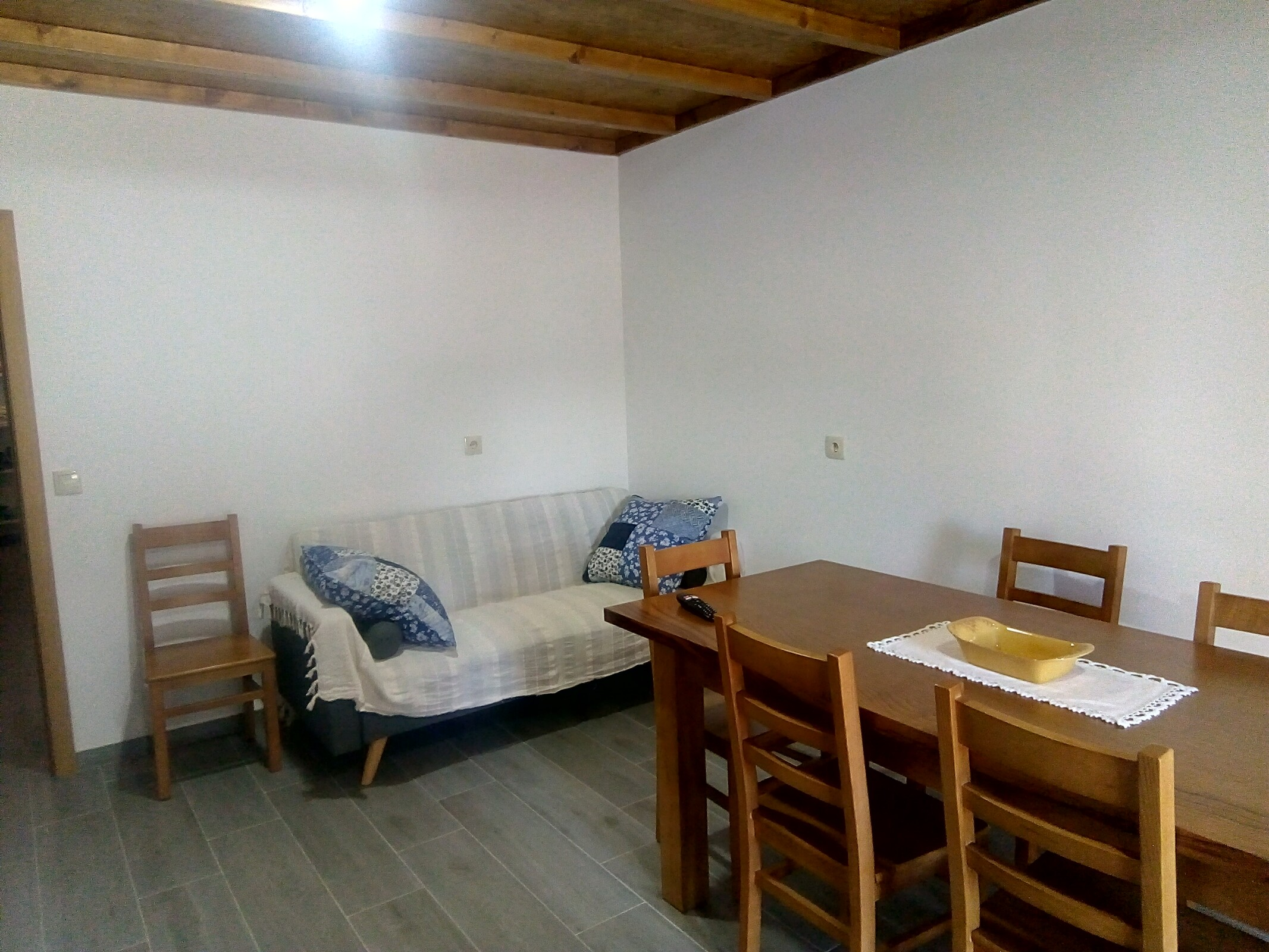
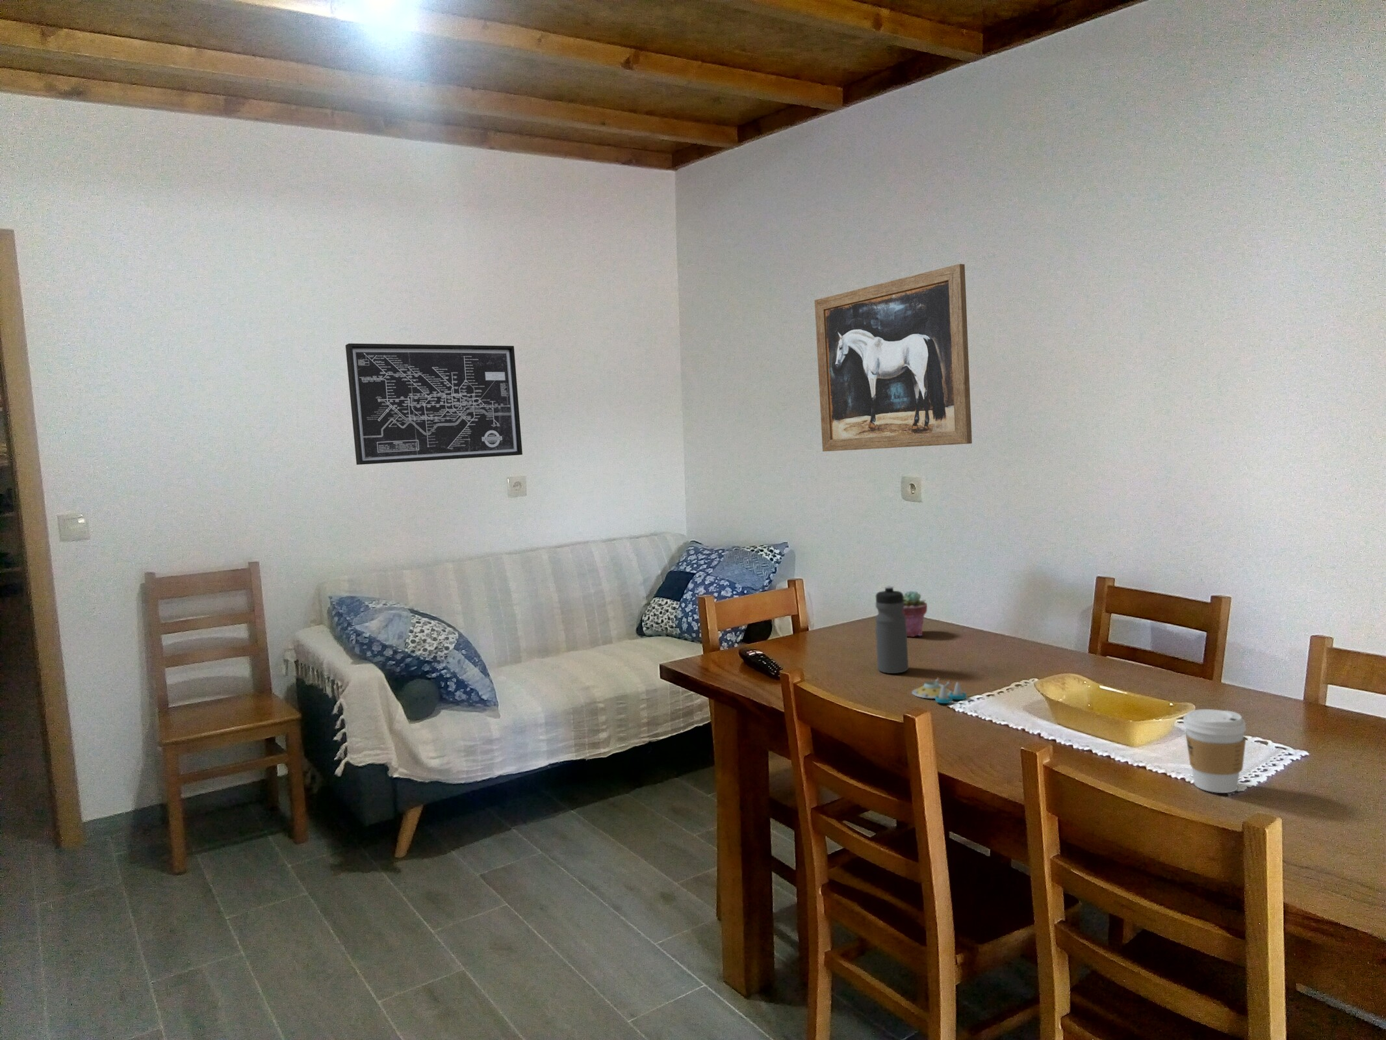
+ salt and pepper shaker set [911,676,967,704]
+ water bottle [875,586,909,674]
+ wall art [345,343,523,465]
+ wall art [814,263,973,452]
+ potted succulent [902,590,928,637]
+ coffee cup [1183,709,1247,793]
